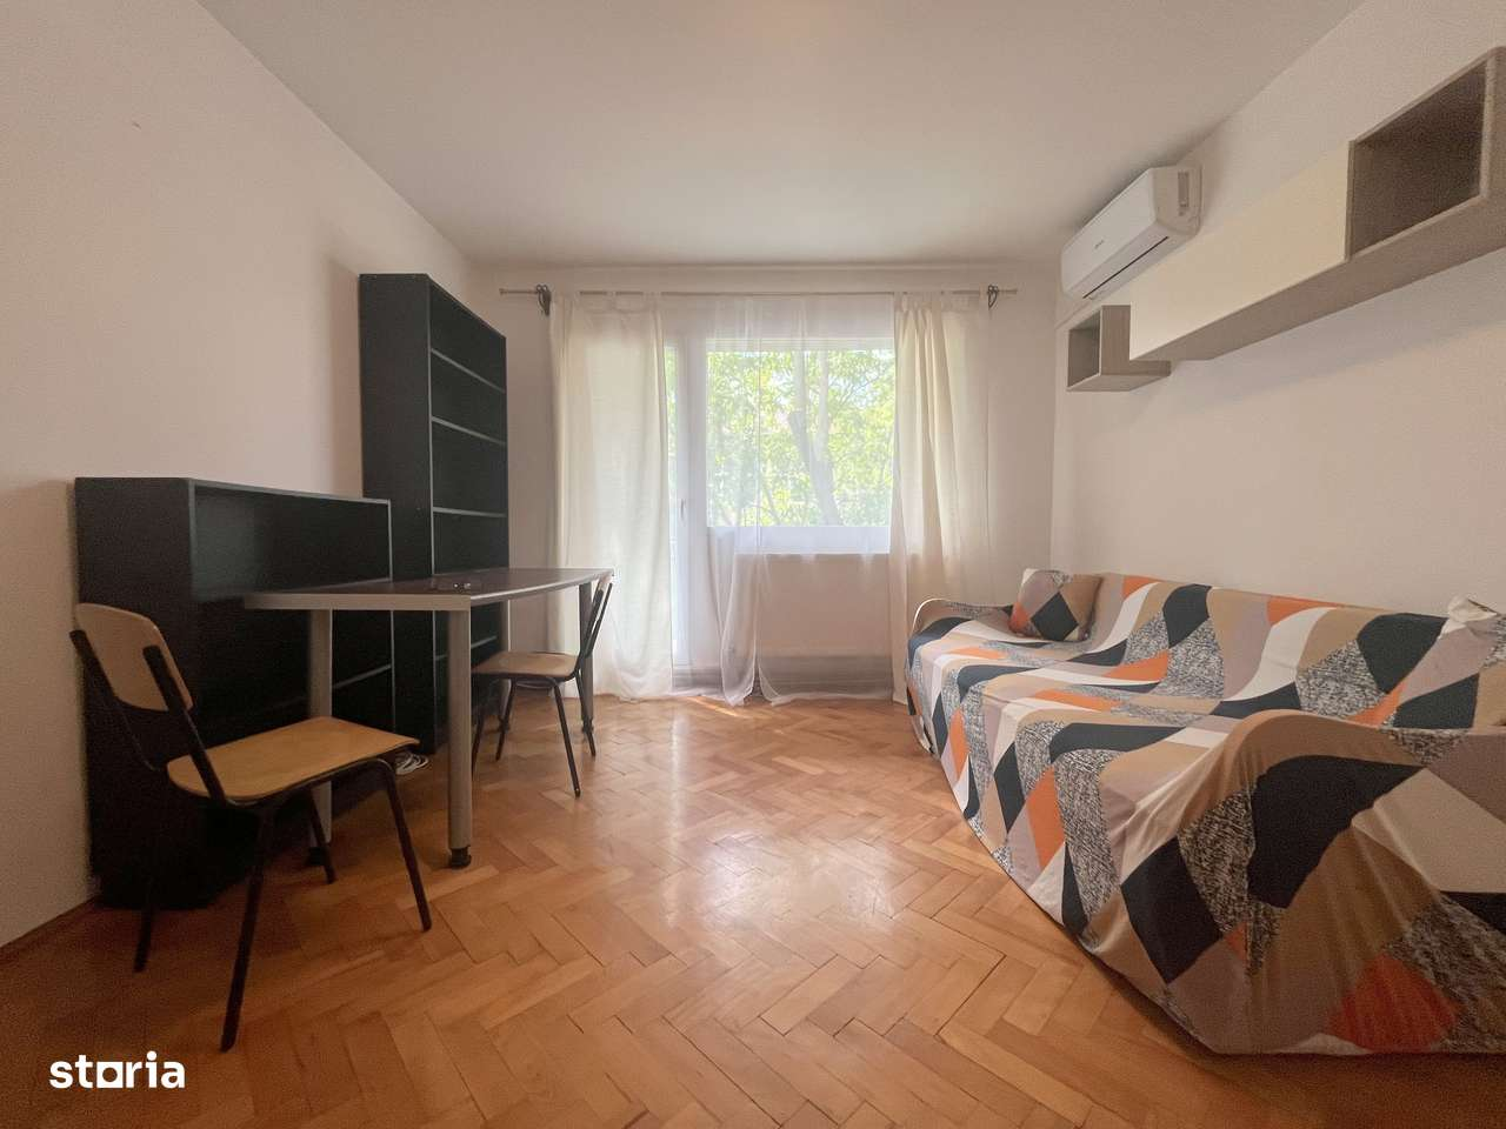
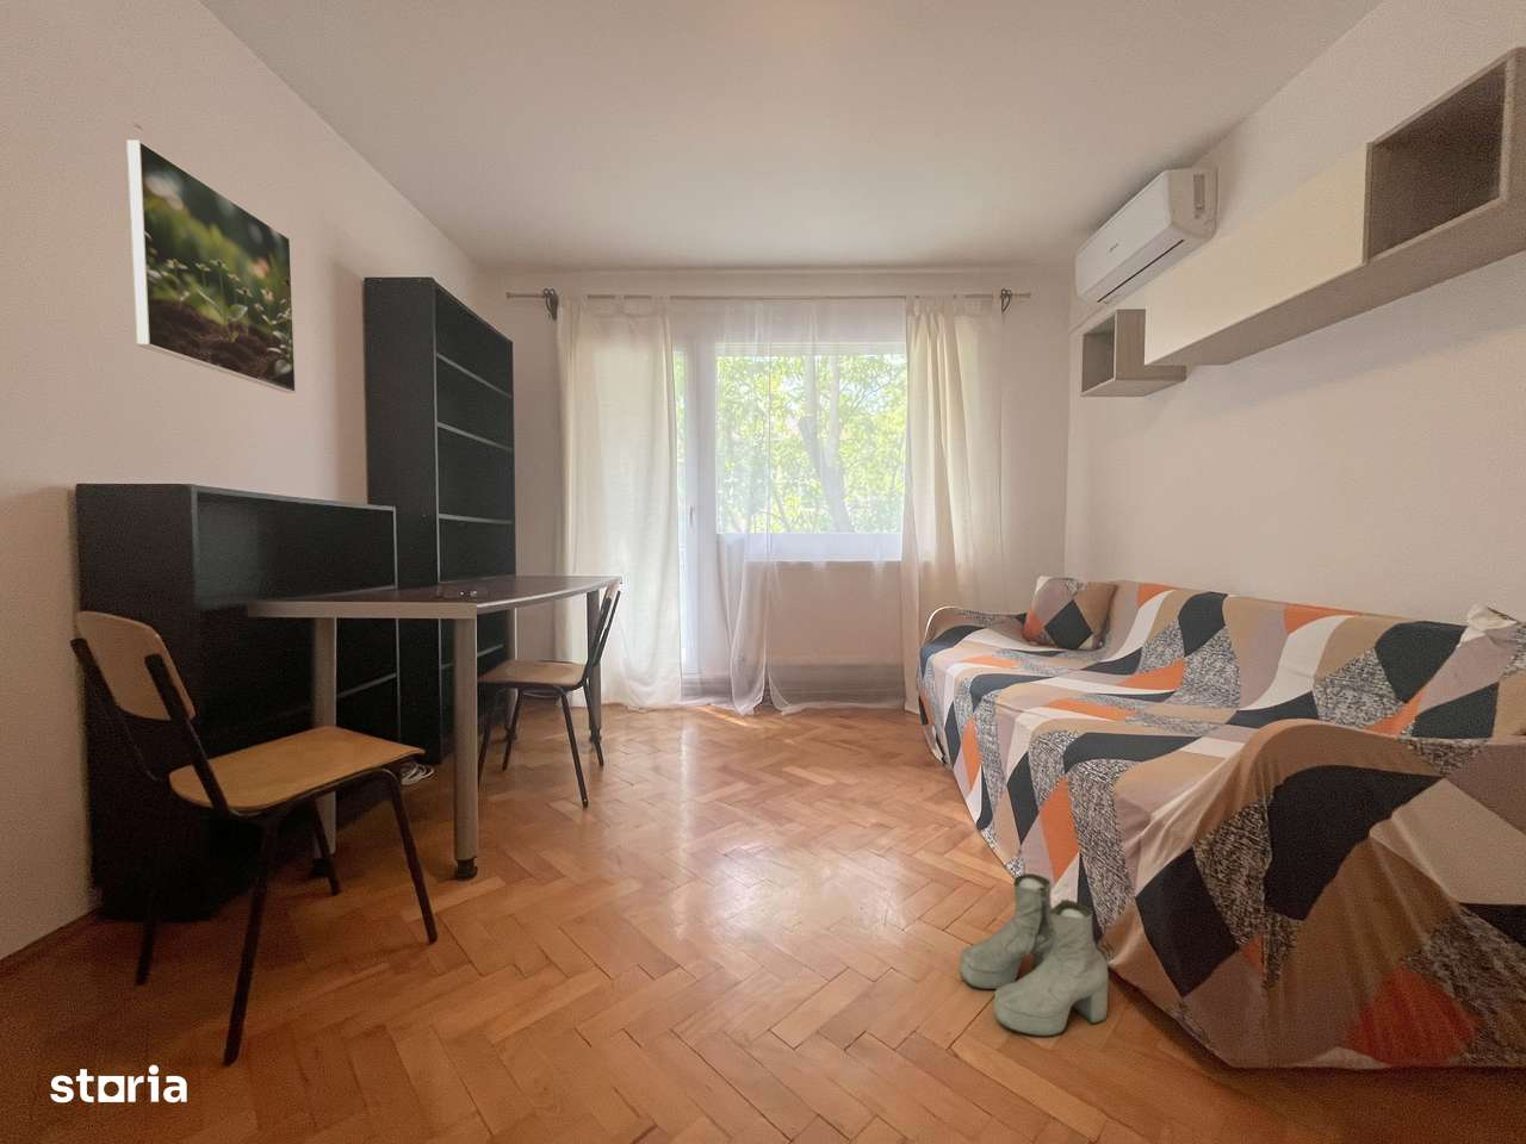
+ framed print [125,138,297,394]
+ boots [959,872,1109,1037]
